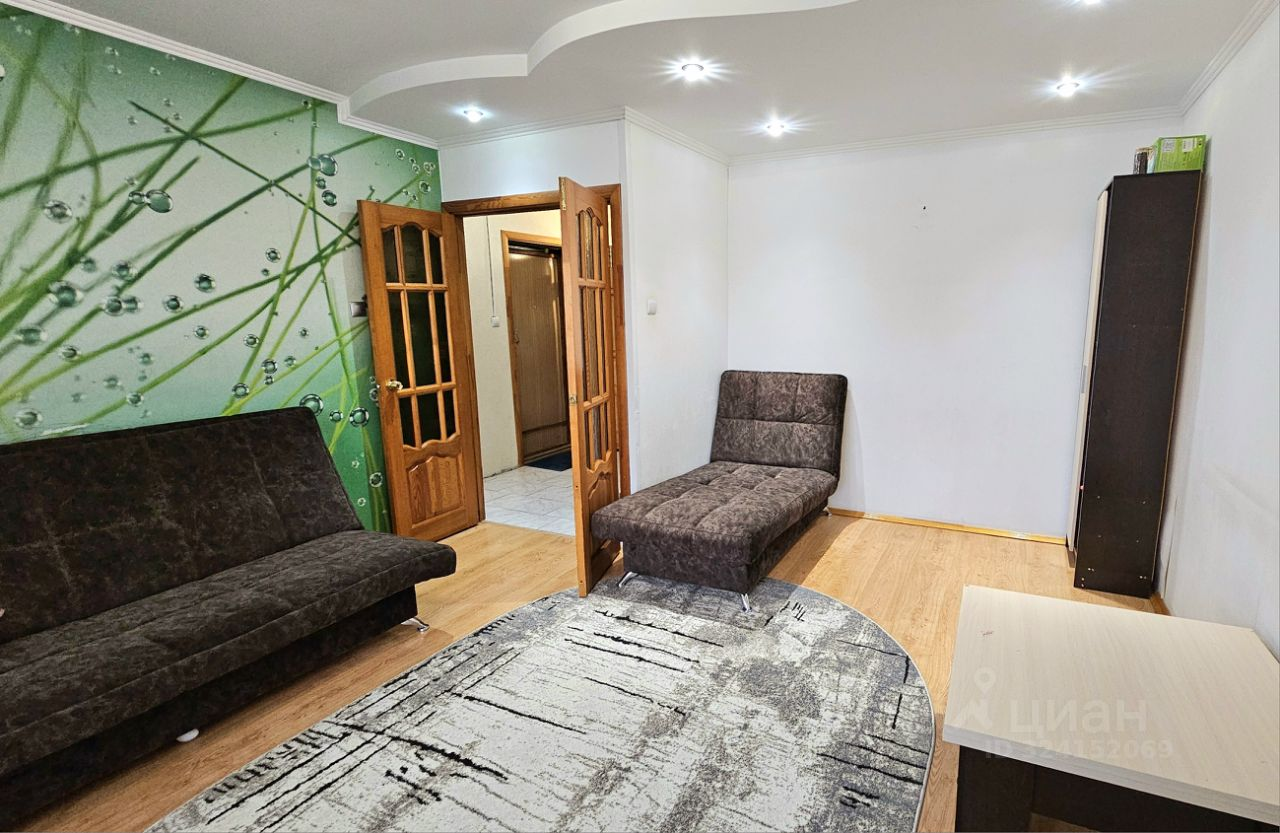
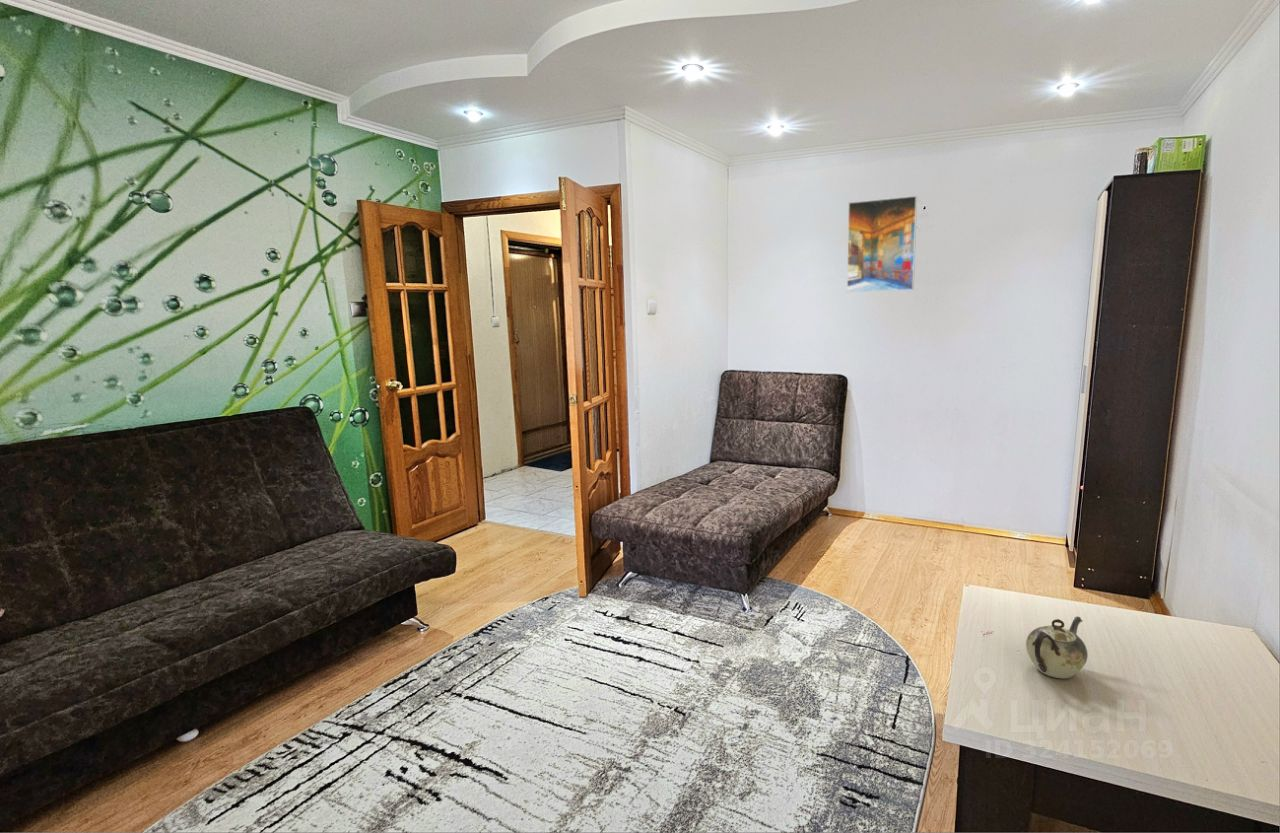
+ teapot [1025,615,1089,679]
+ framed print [846,195,918,293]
